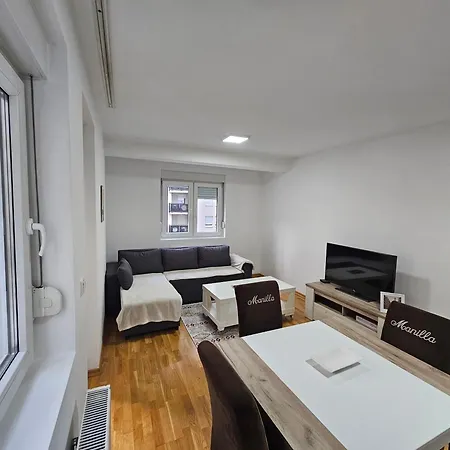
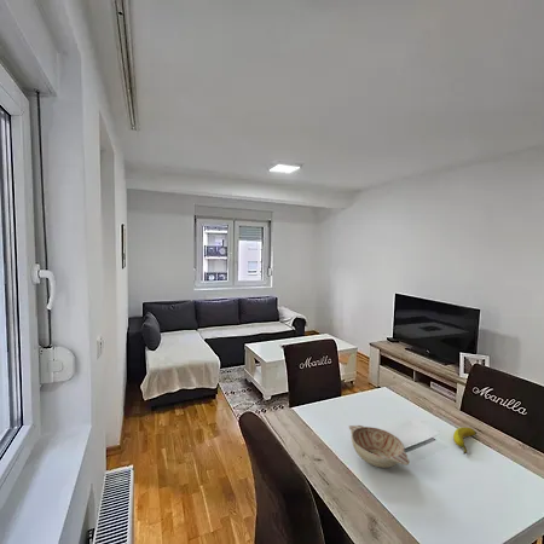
+ decorative bowl [348,424,411,469]
+ banana [452,427,478,456]
